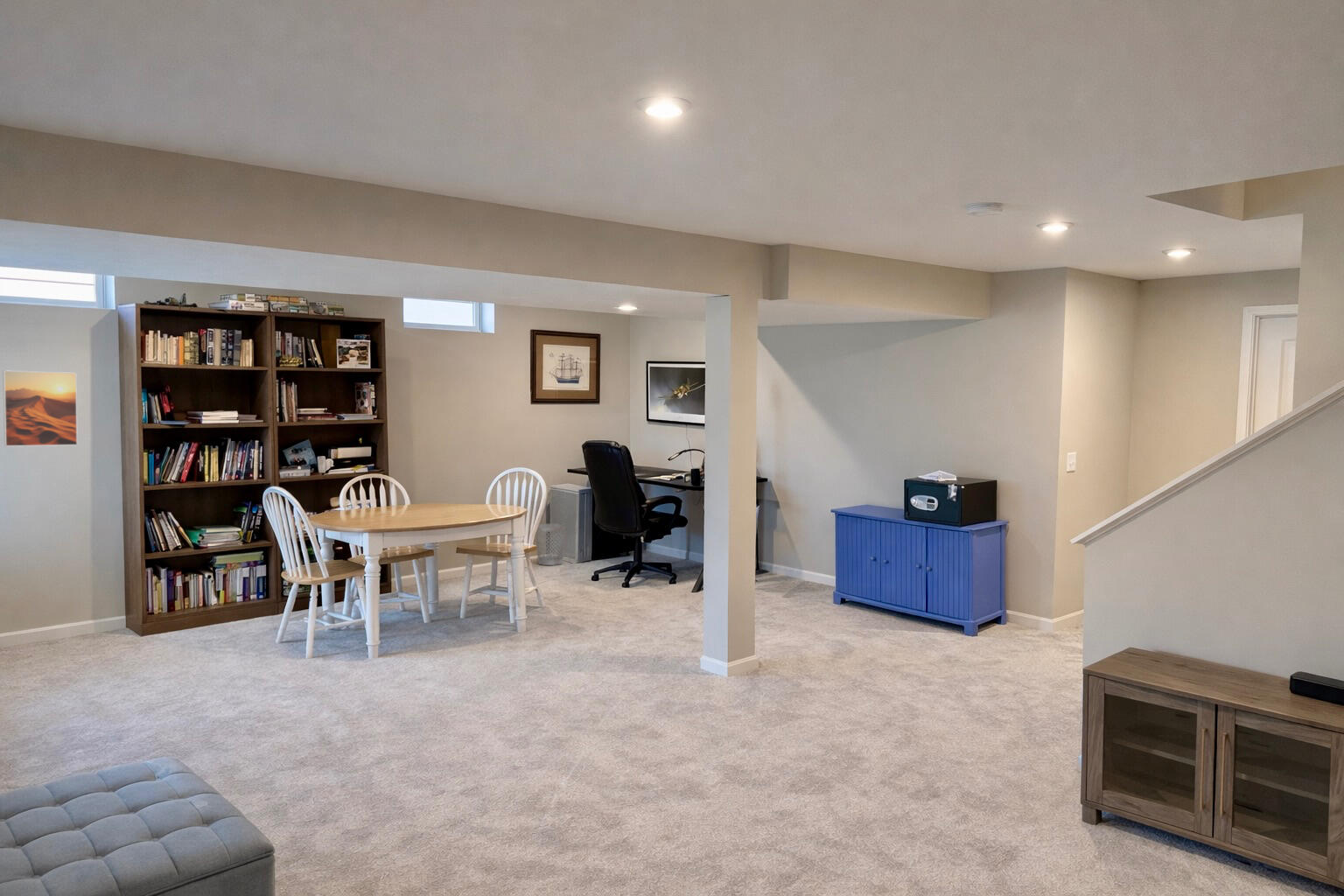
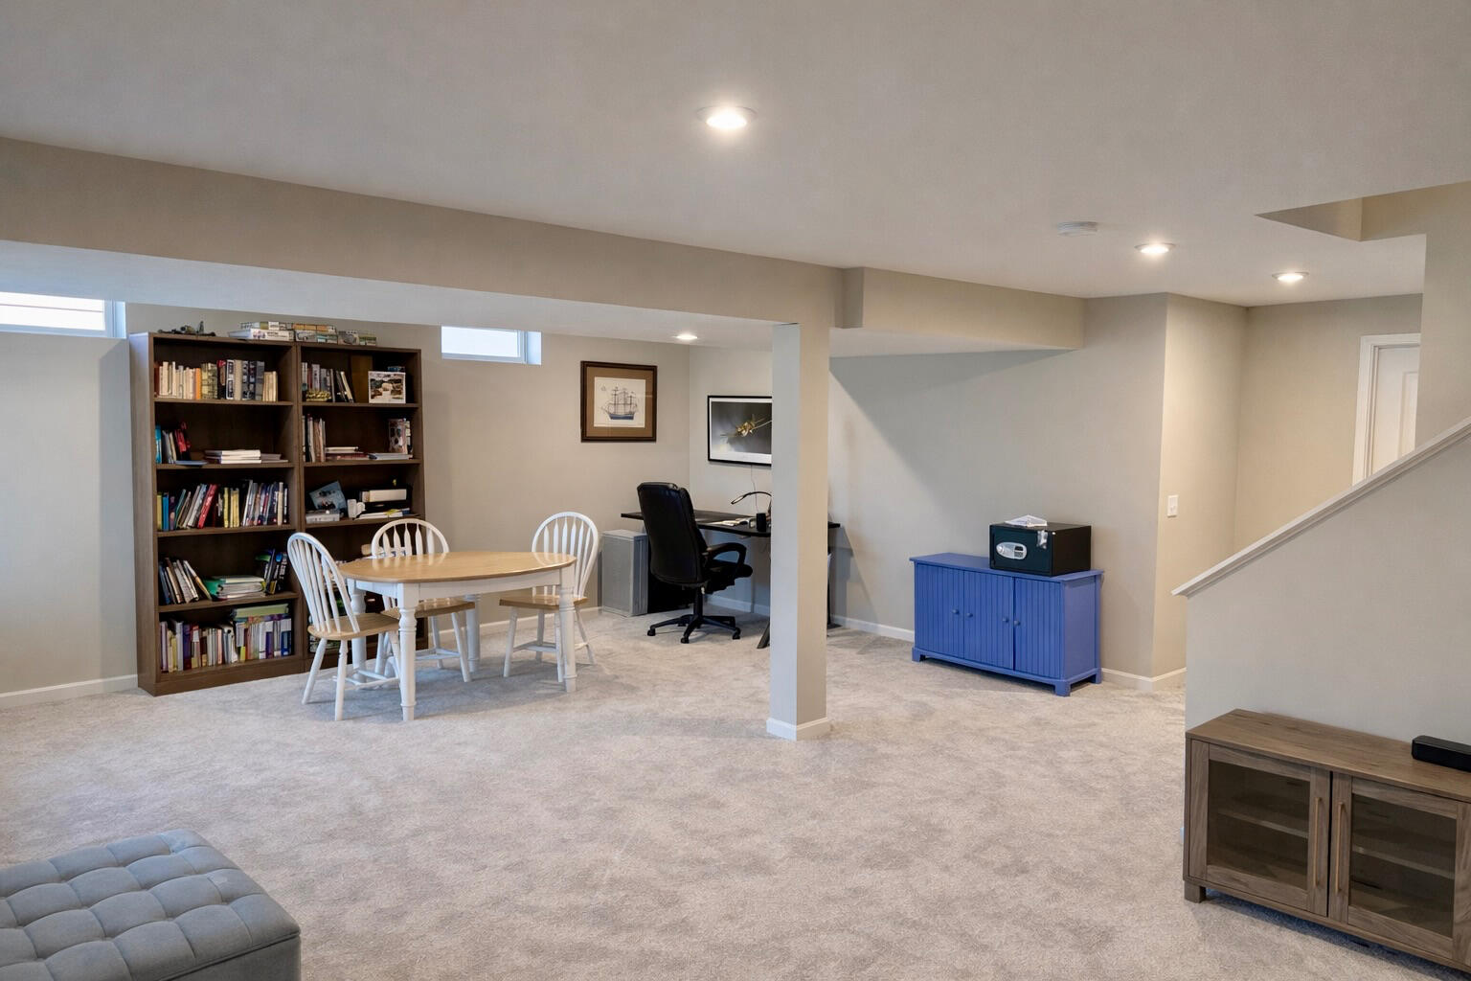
- wastebasket [535,523,567,566]
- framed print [2,369,79,447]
